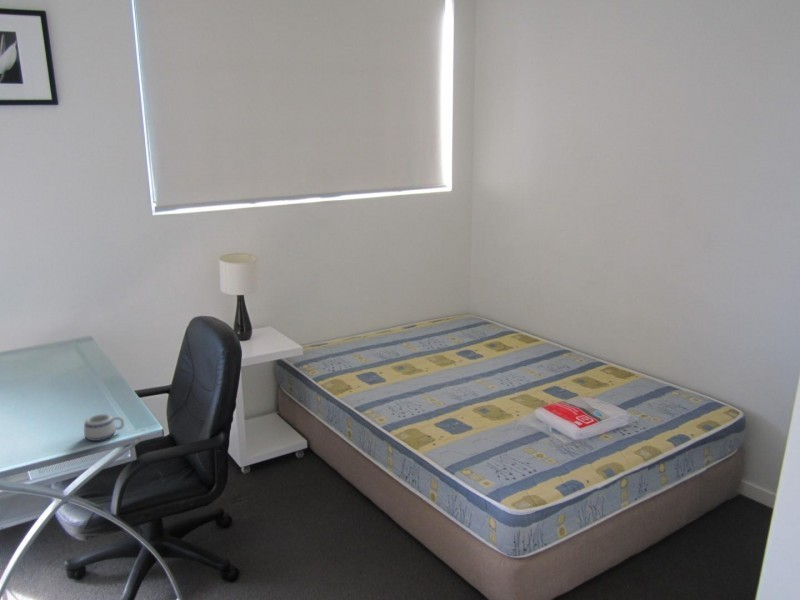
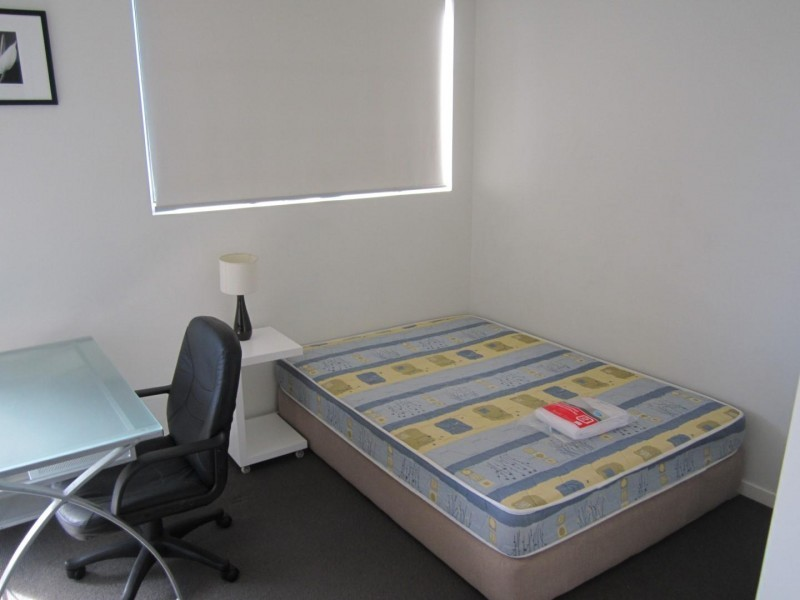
- mug [83,413,125,442]
